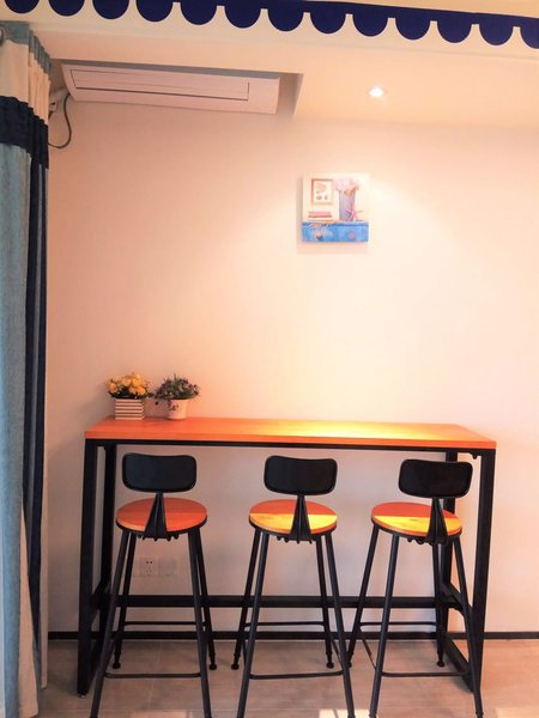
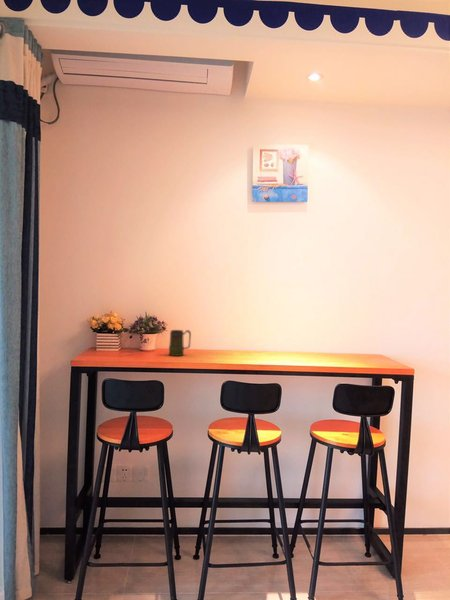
+ mug [168,329,192,357]
